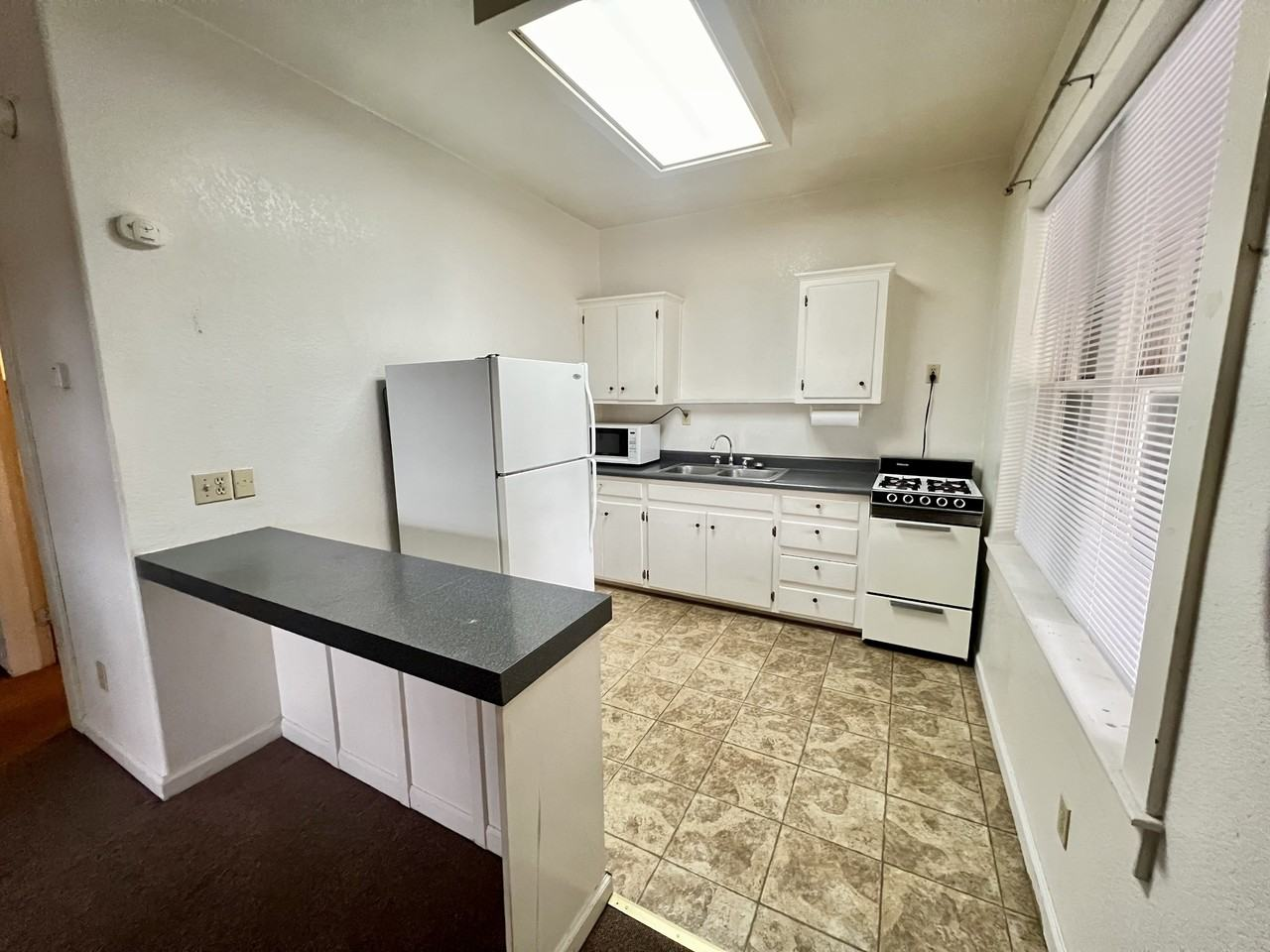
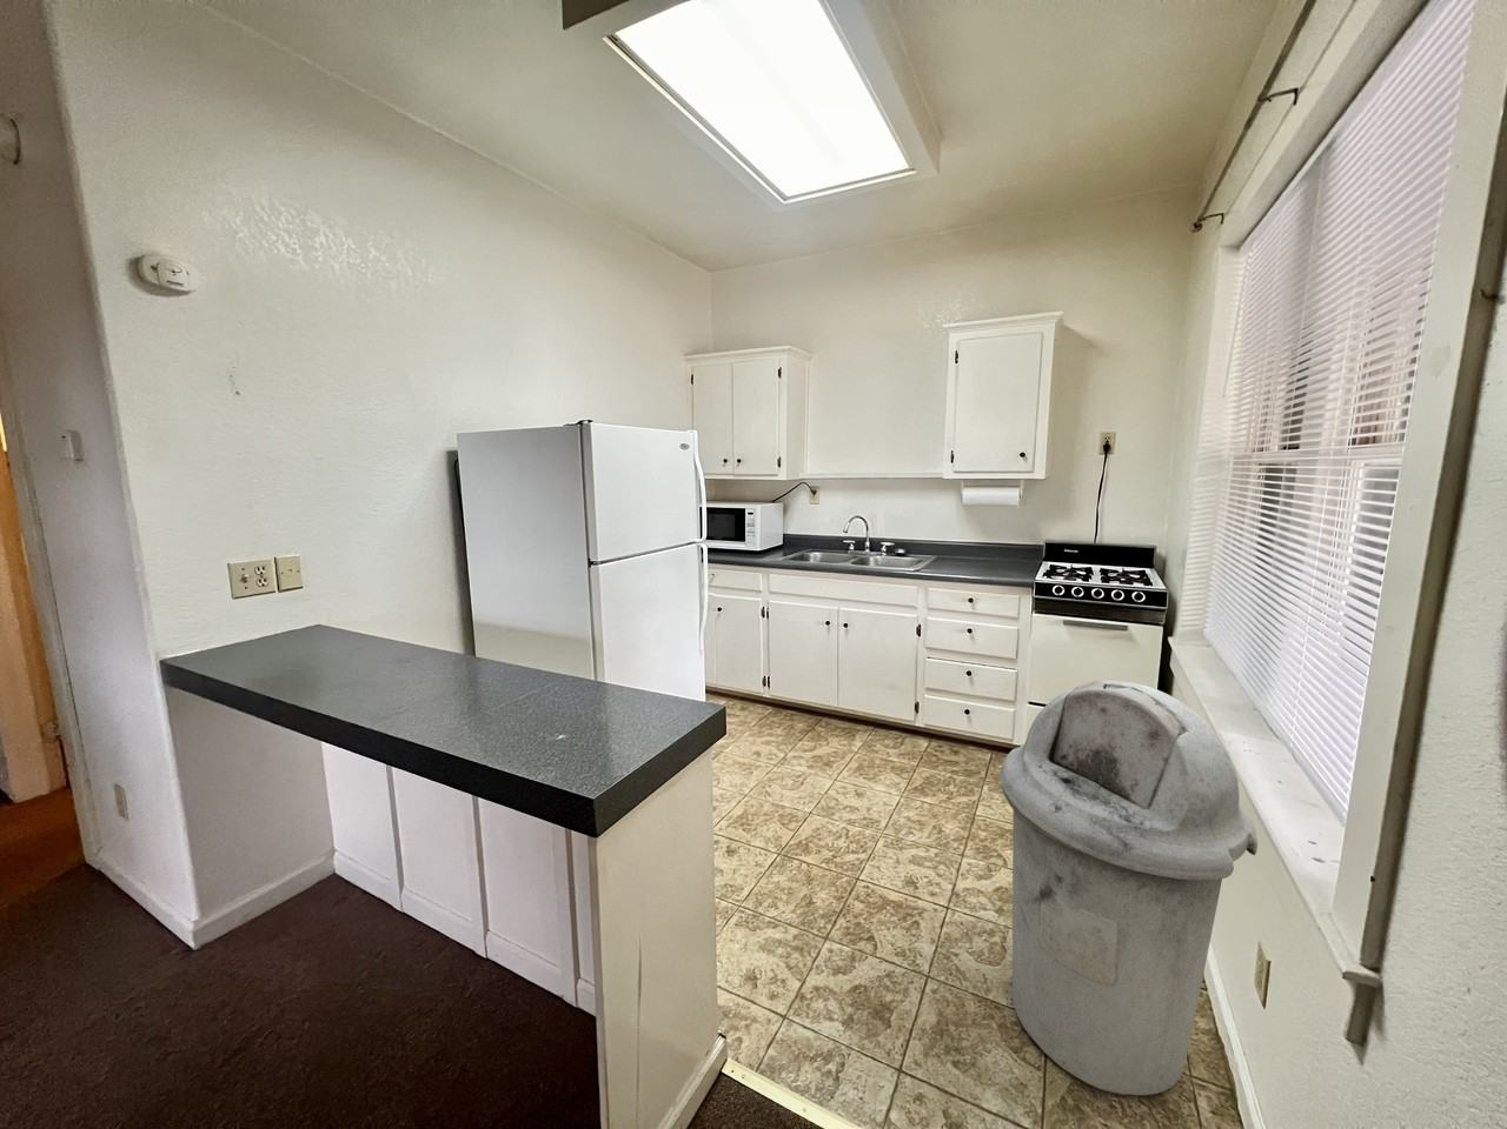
+ trash can [999,680,1259,1096]
